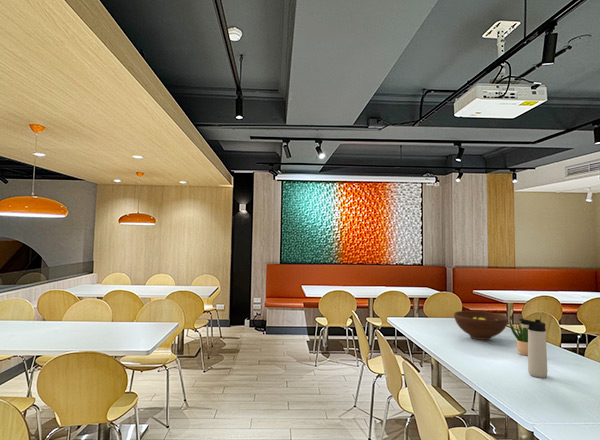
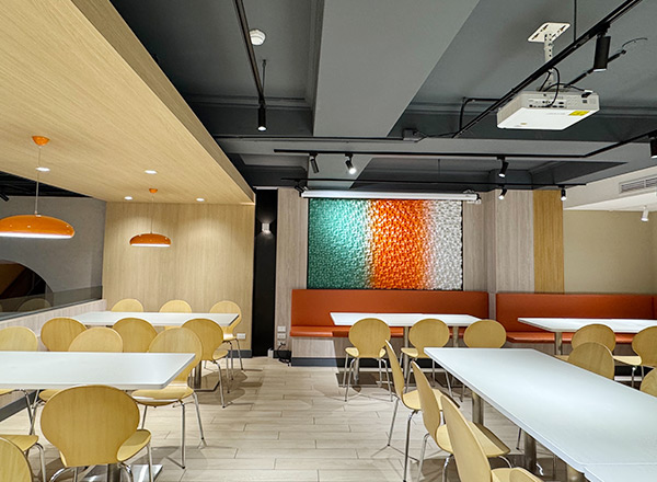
- fruit bowl [453,310,509,341]
- thermos bottle [518,318,548,379]
- potted plant [509,313,542,356]
